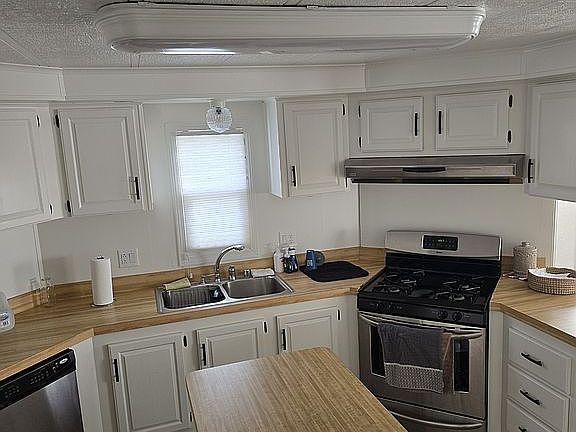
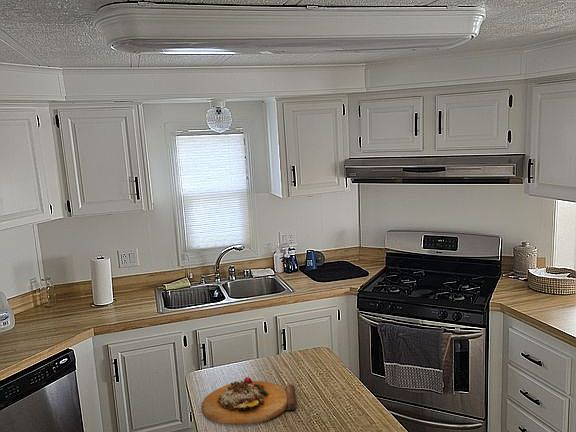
+ cutting board [201,376,298,426]
